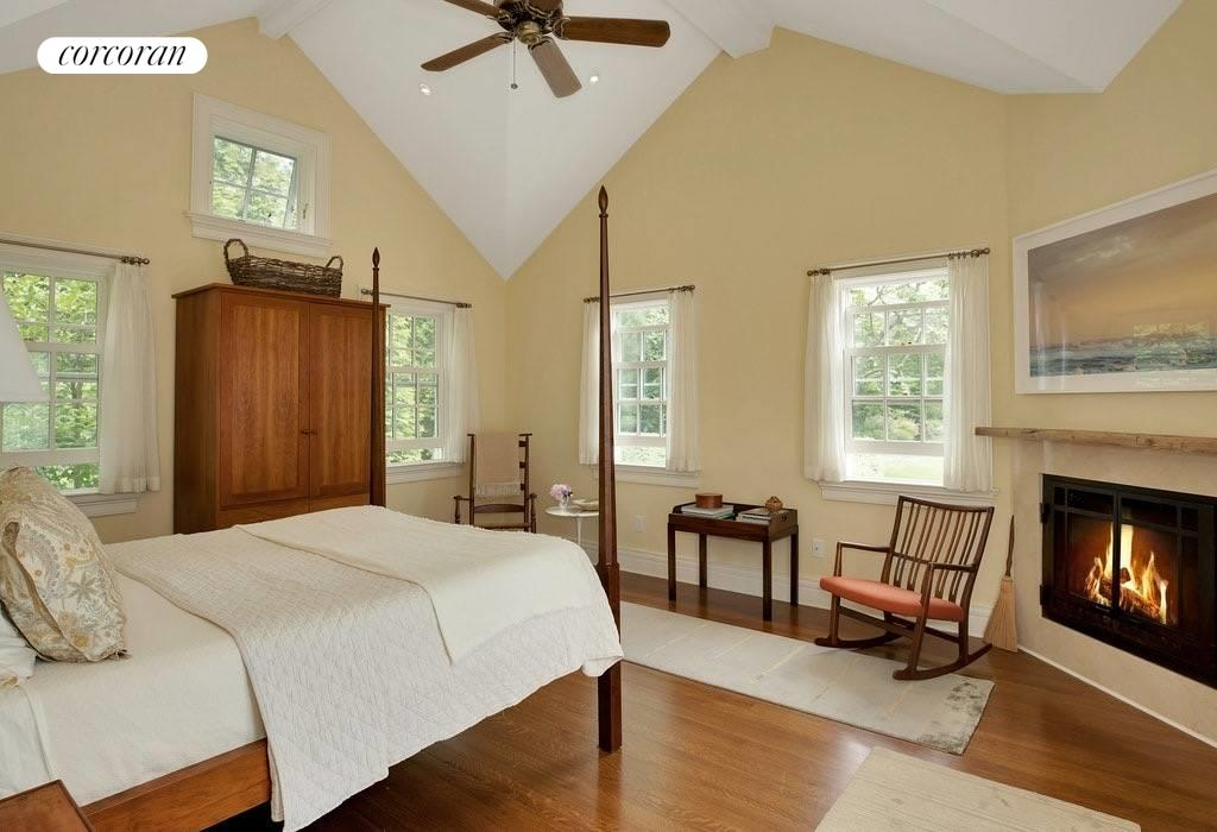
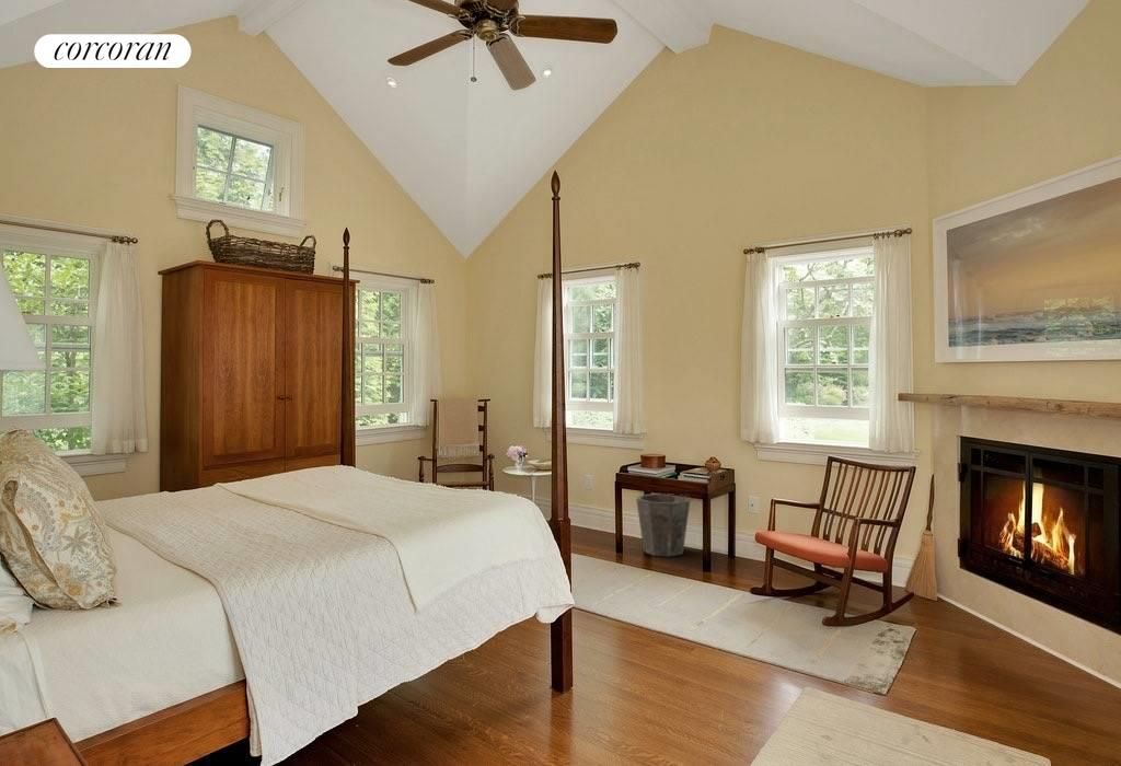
+ waste bin [635,492,692,558]
